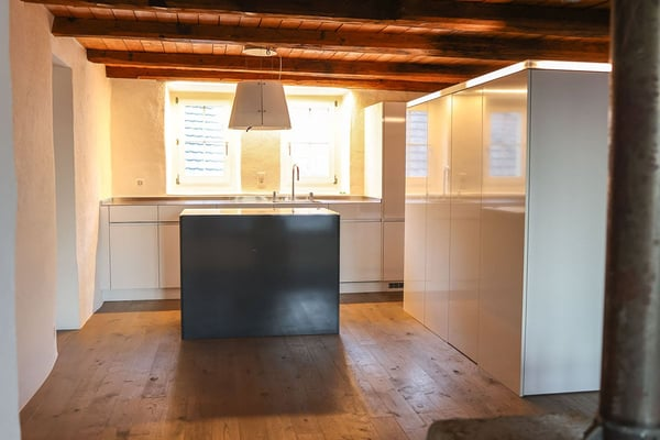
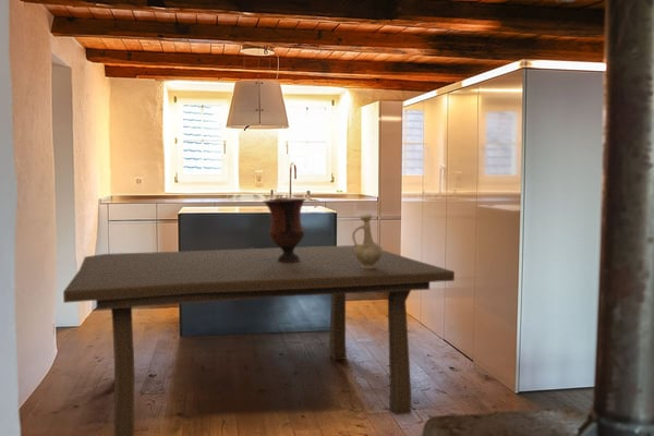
+ dining table [62,244,456,436]
+ vase [262,196,307,262]
+ pitcher [351,213,384,268]
